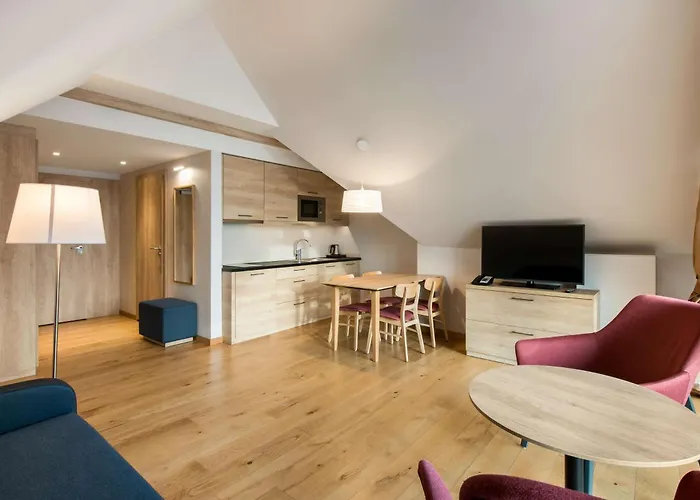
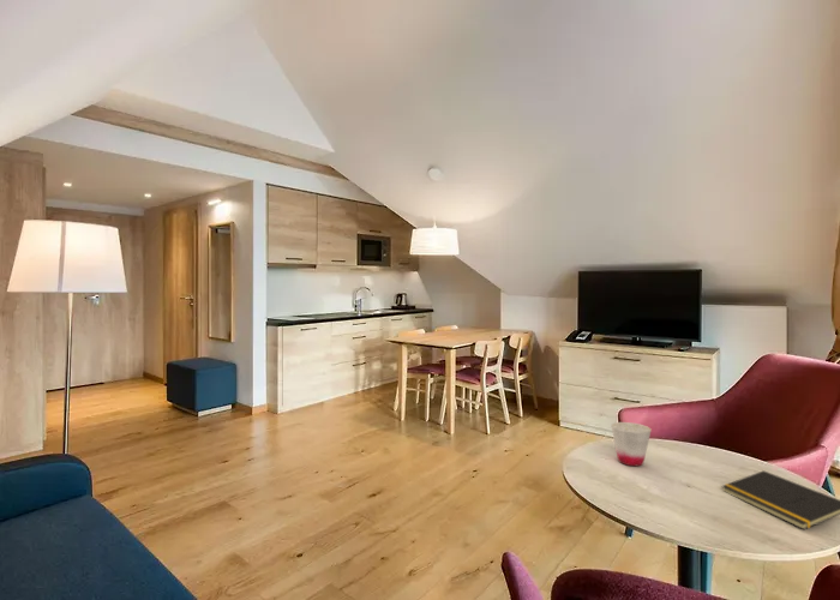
+ notepad [720,469,840,530]
+ cup [610,421,653,467]
